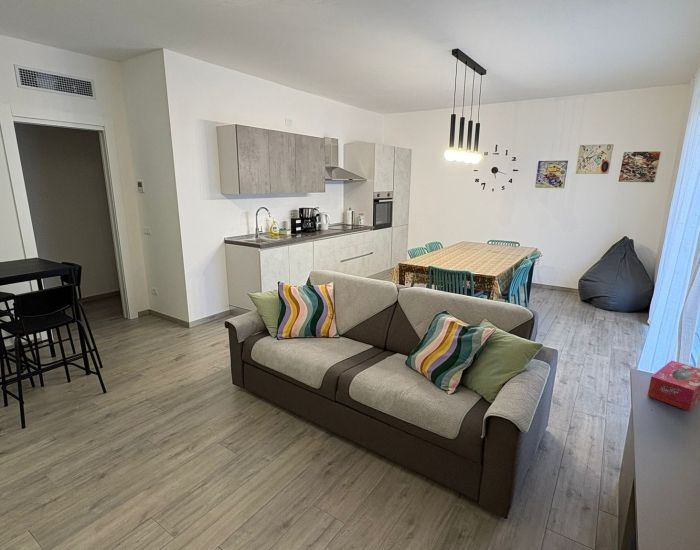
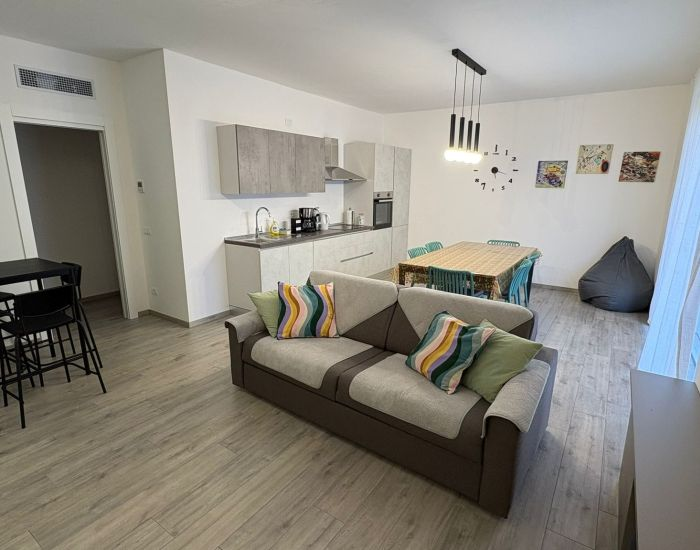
- tissue box [646,360,700,412]
